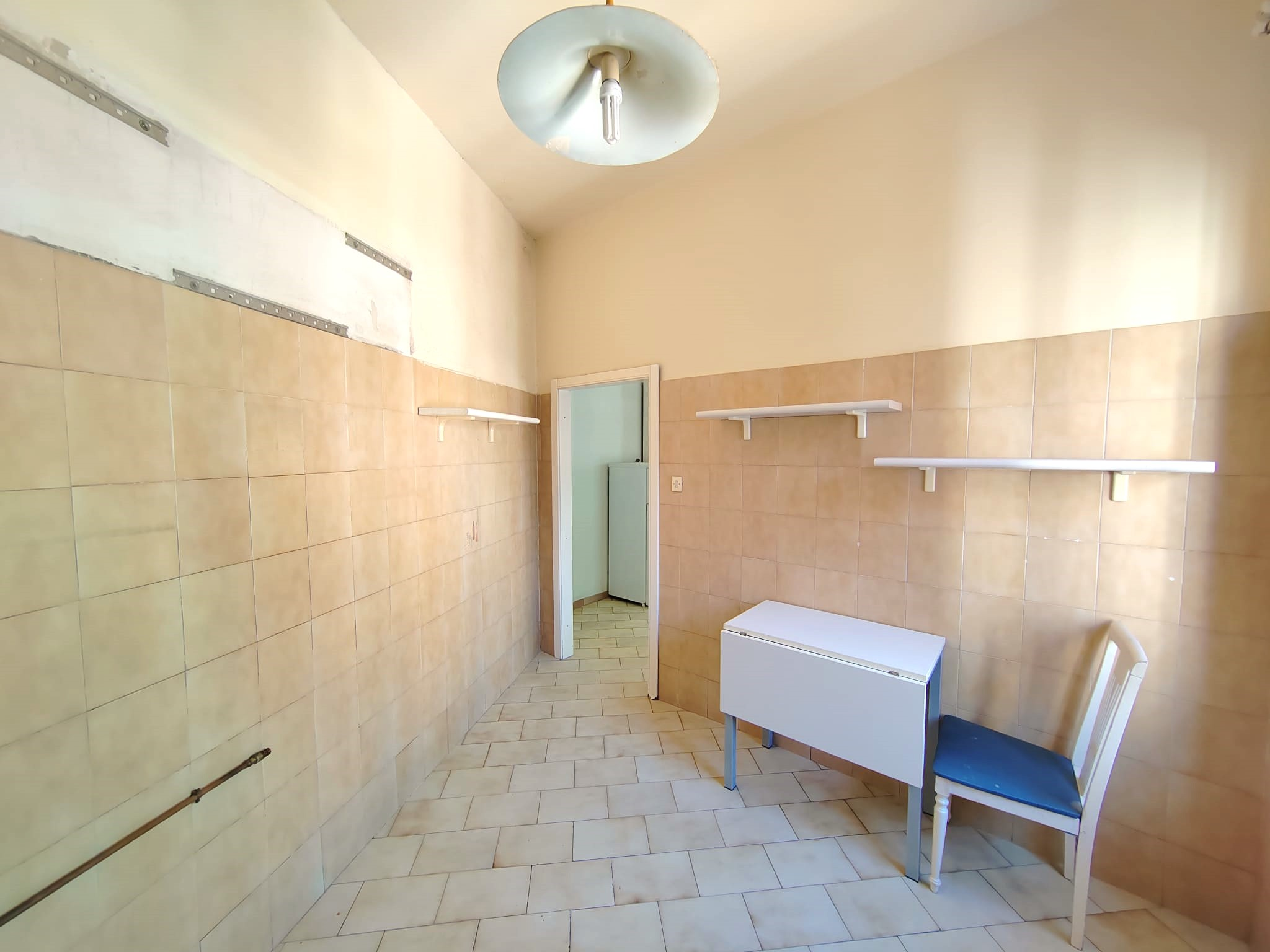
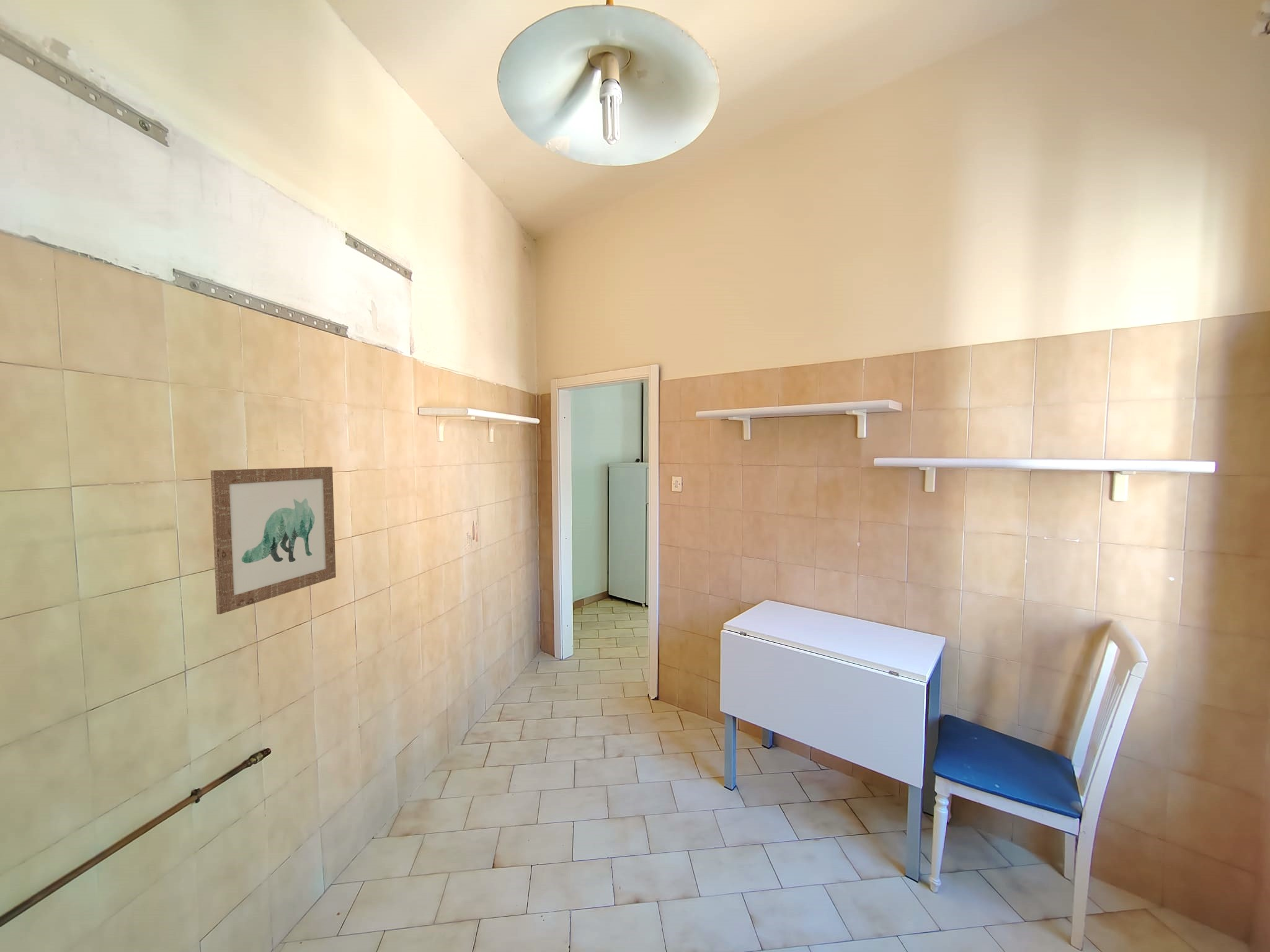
+ wall art [210,466,337,615]
